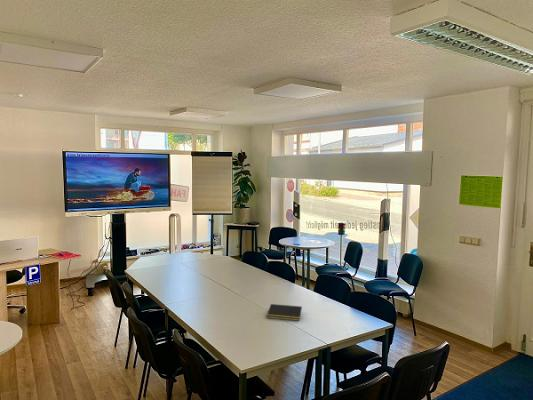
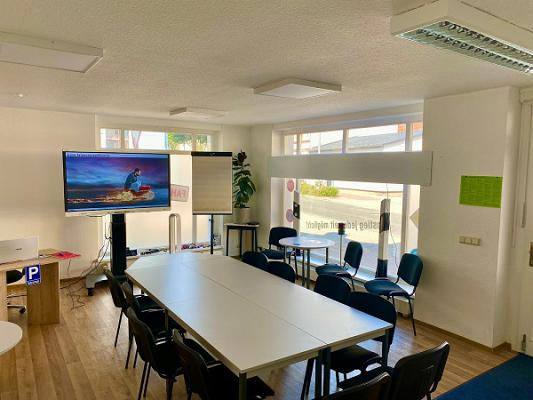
- notepad [266,303,303,322]
